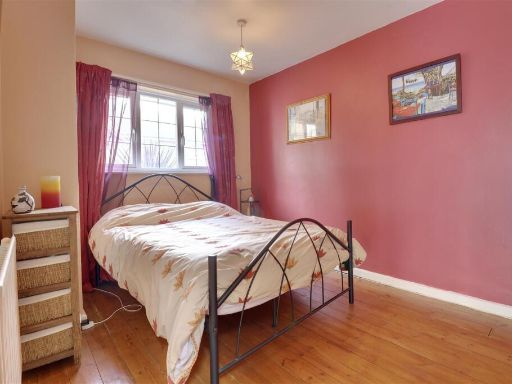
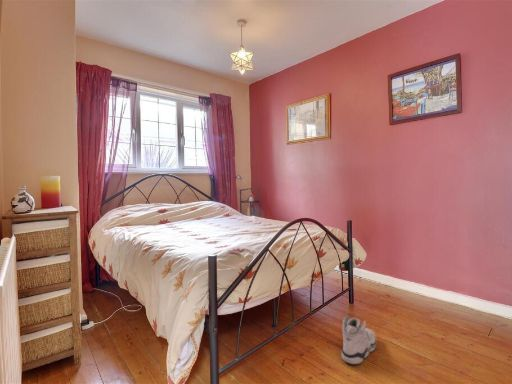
+ sneaker [340,314,378,365]
